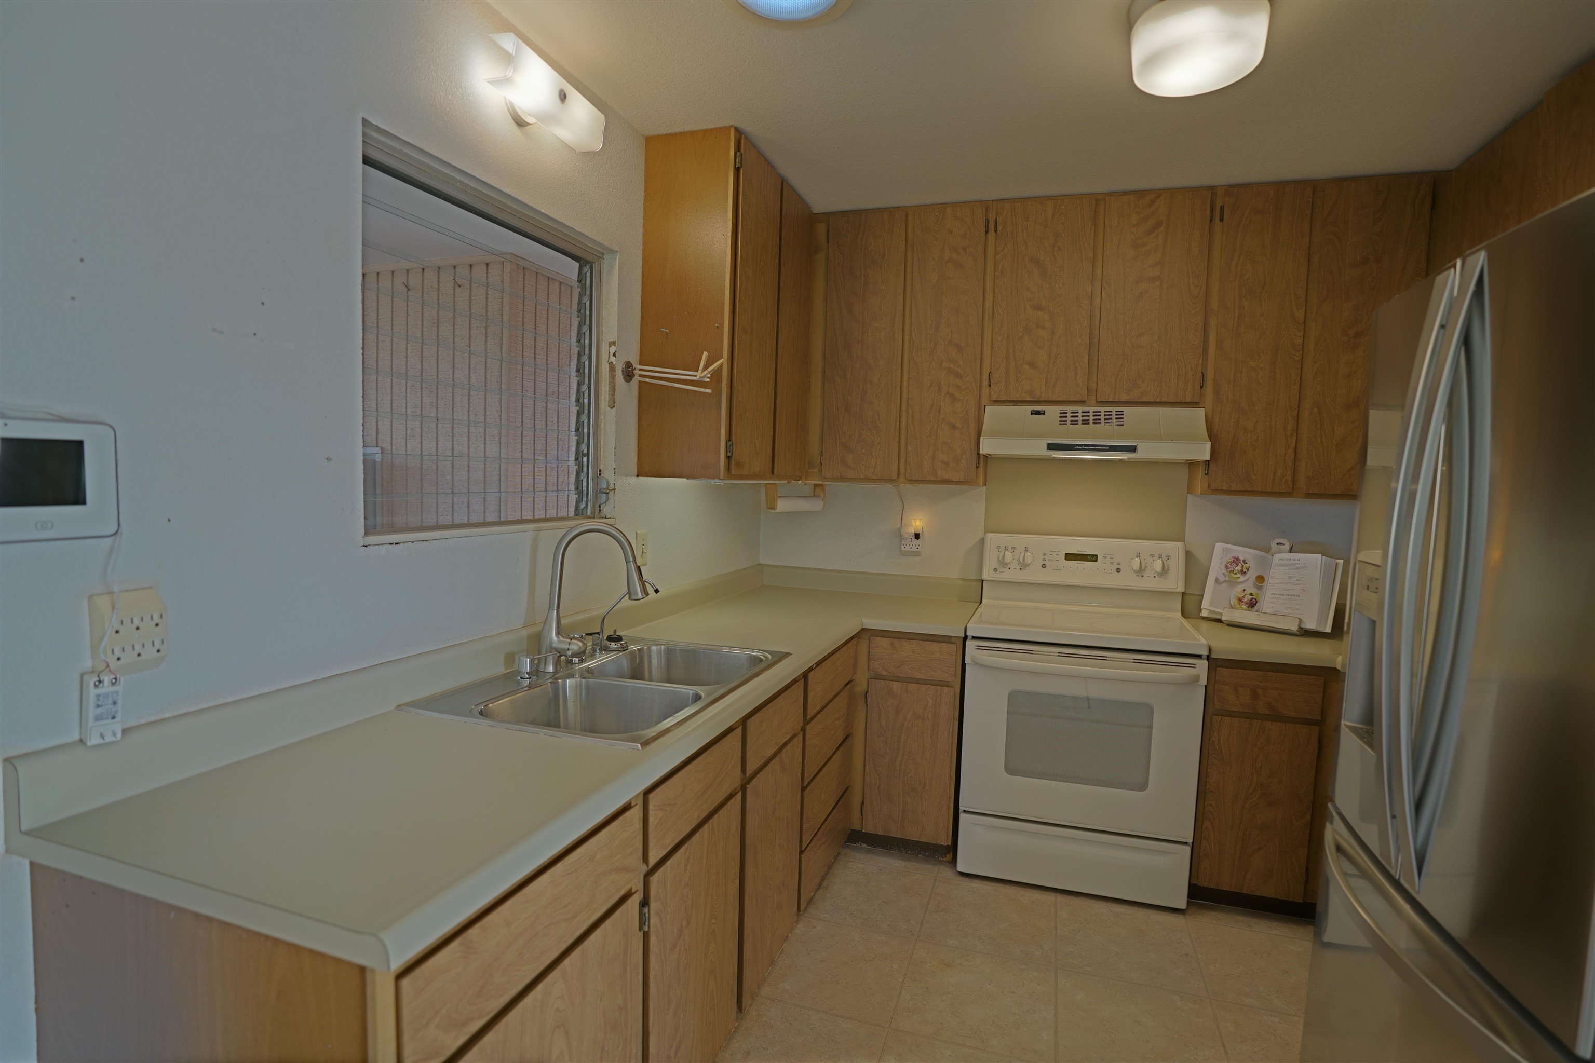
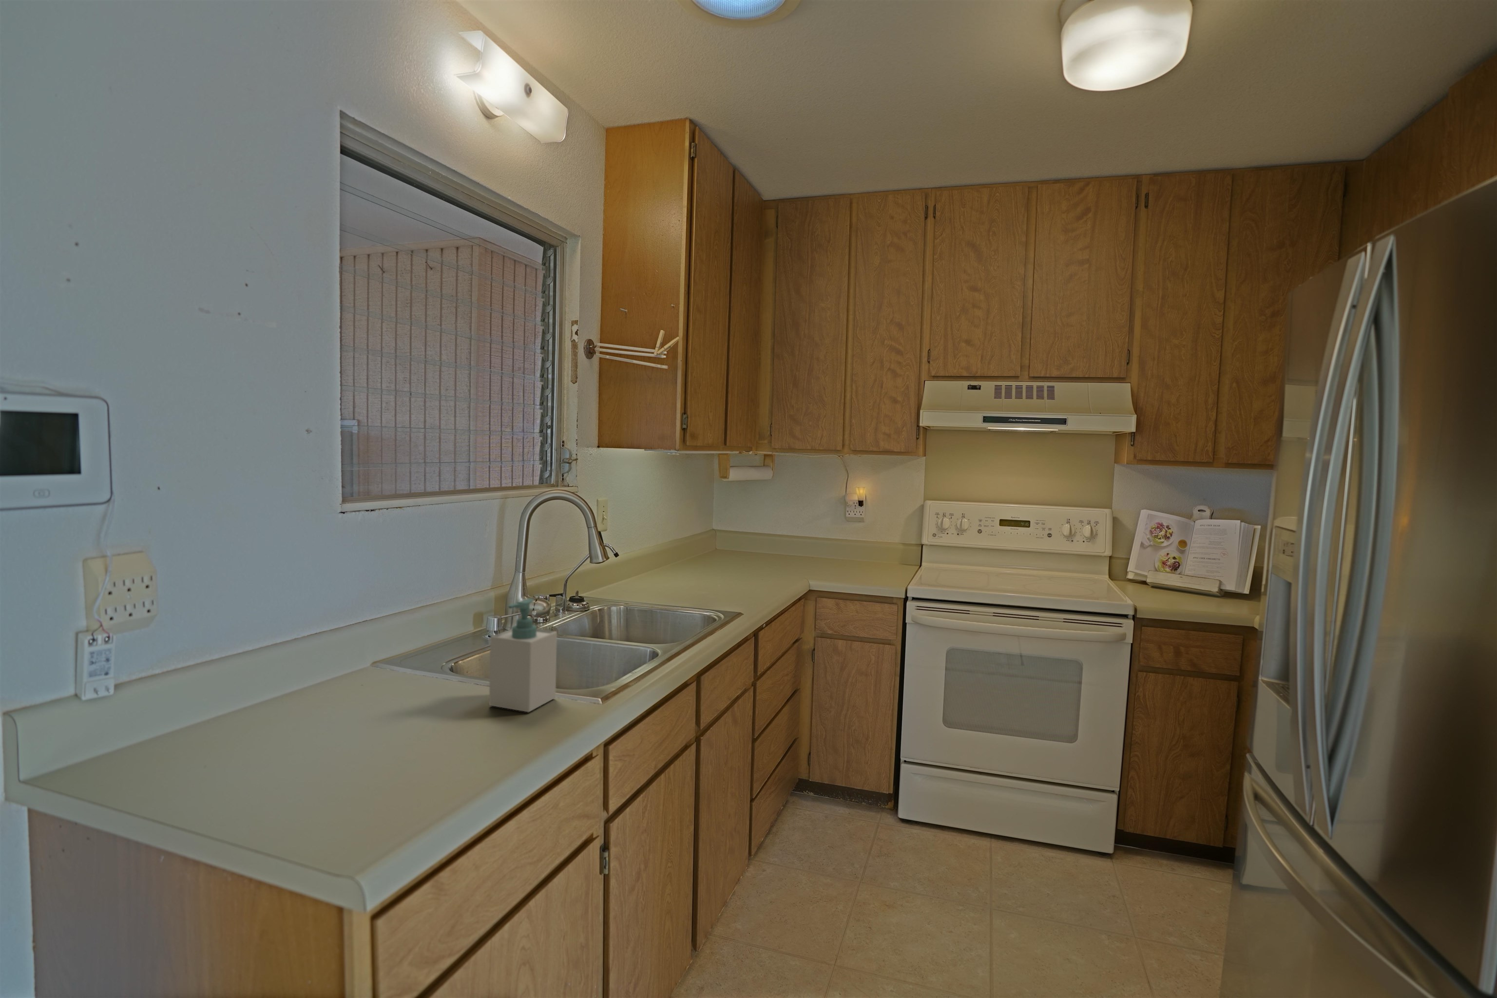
+ soap bottle [489,598,557,713]
